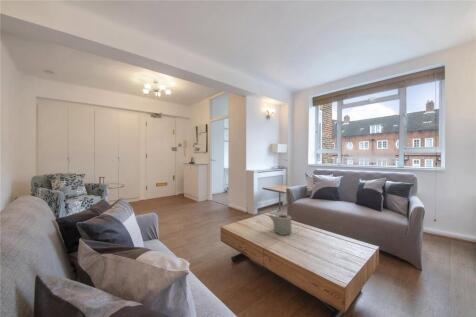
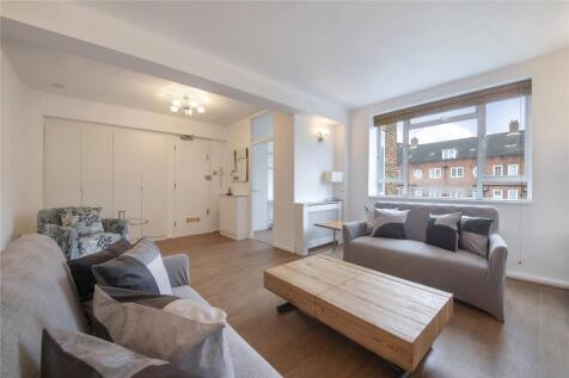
- toilet paper roll [267,213,292,236]
